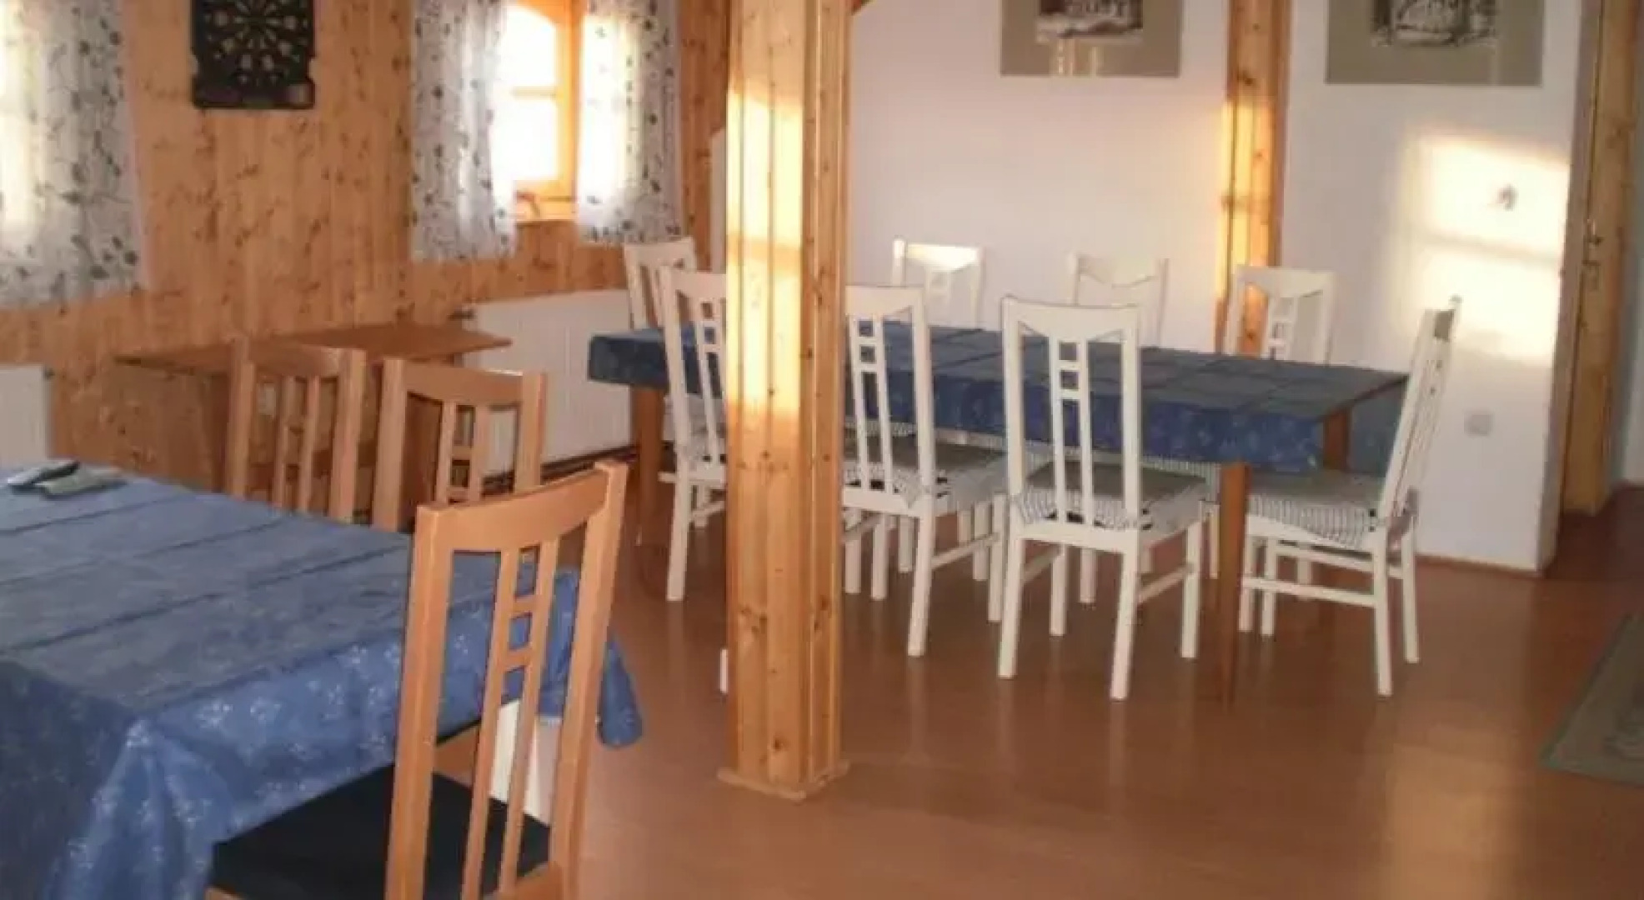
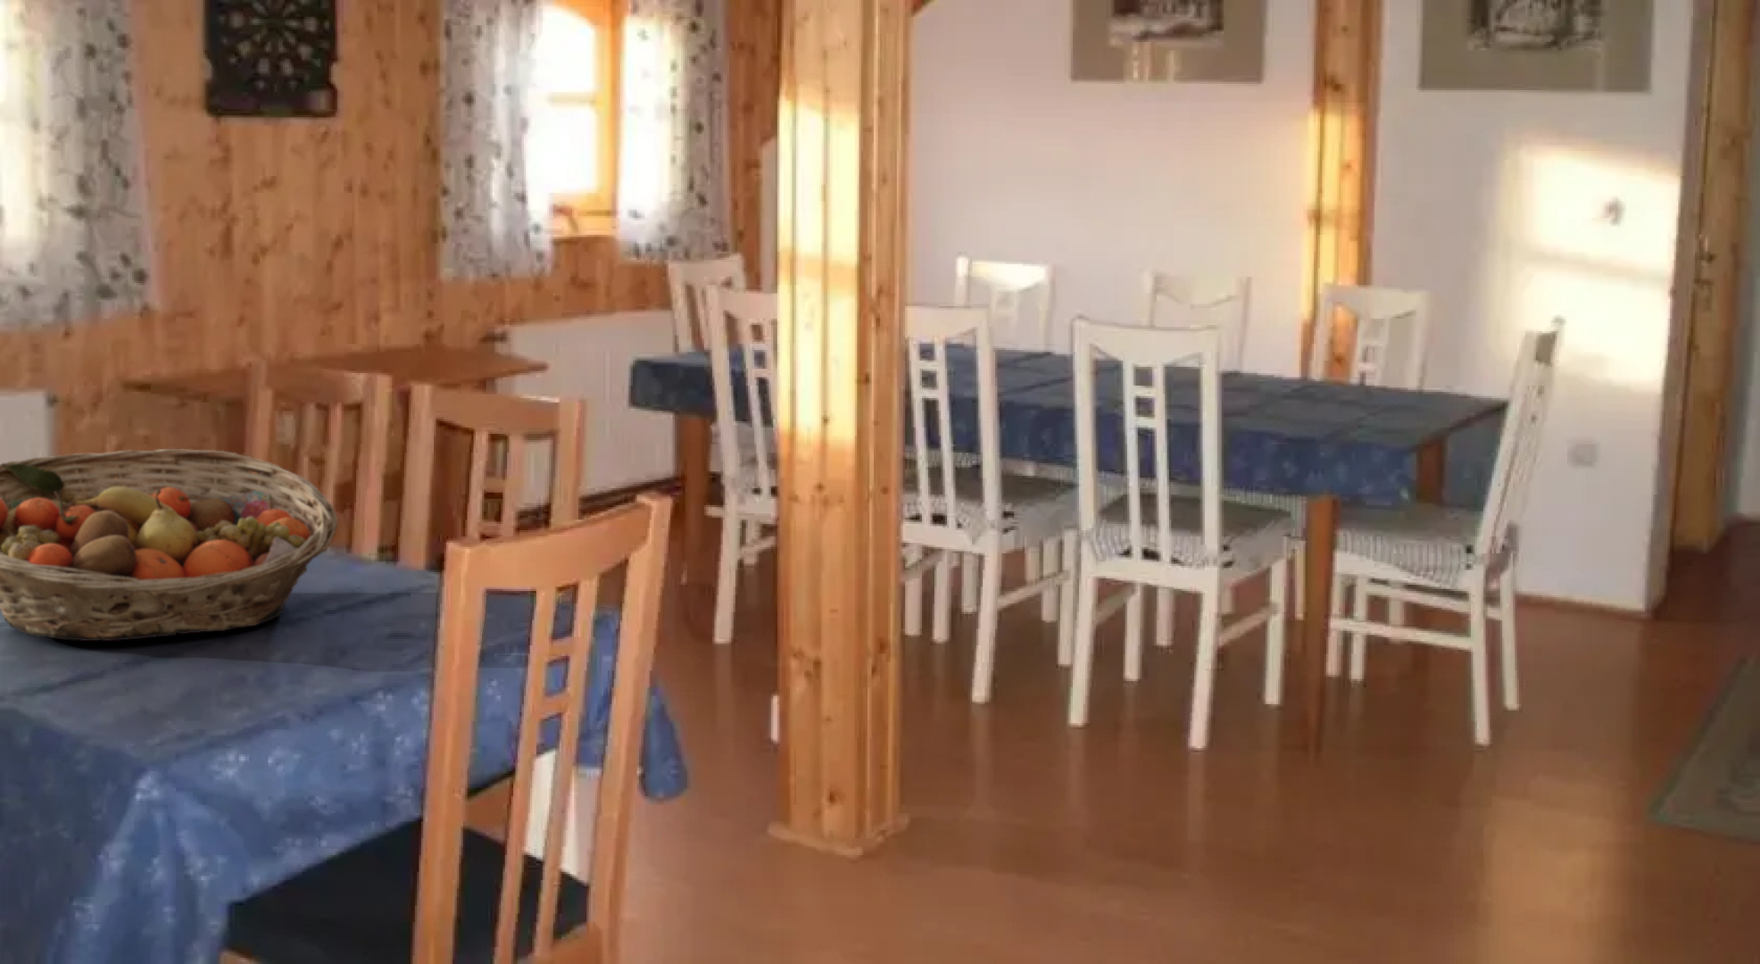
+ fruit basket [0,448,339,642]
